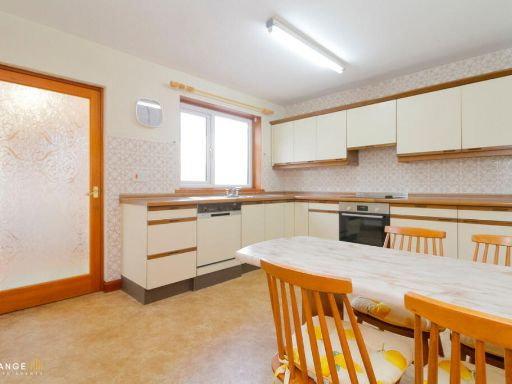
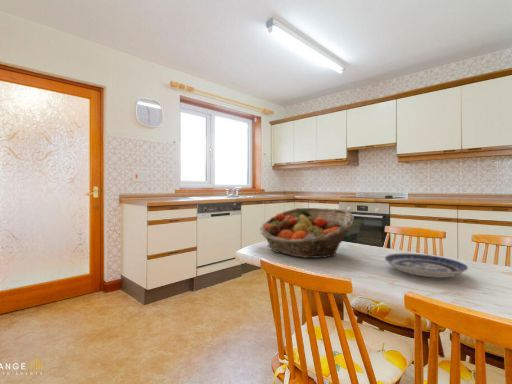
+ fruit basket [259,207,355,259]
+ plate [384,253,469,279]
